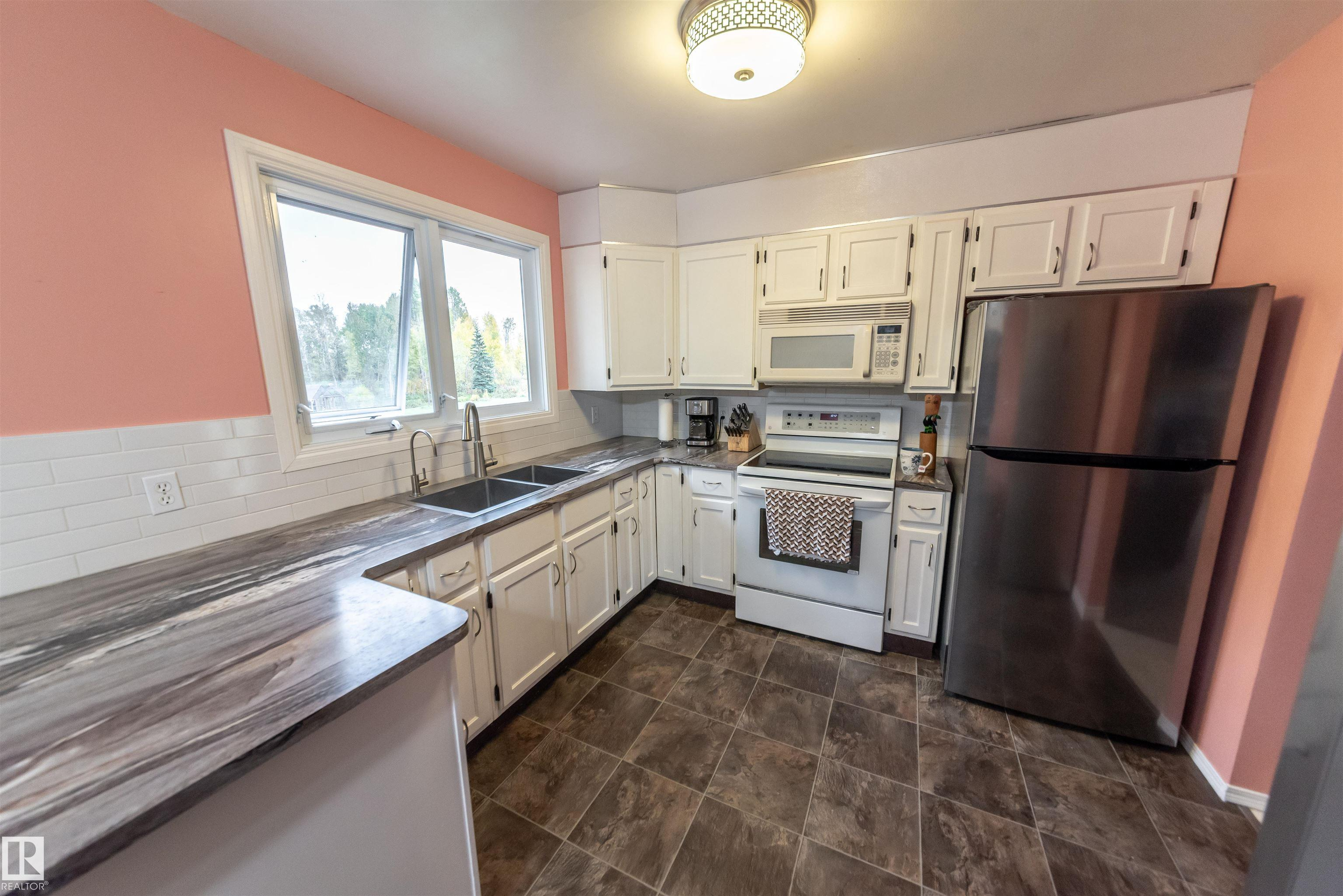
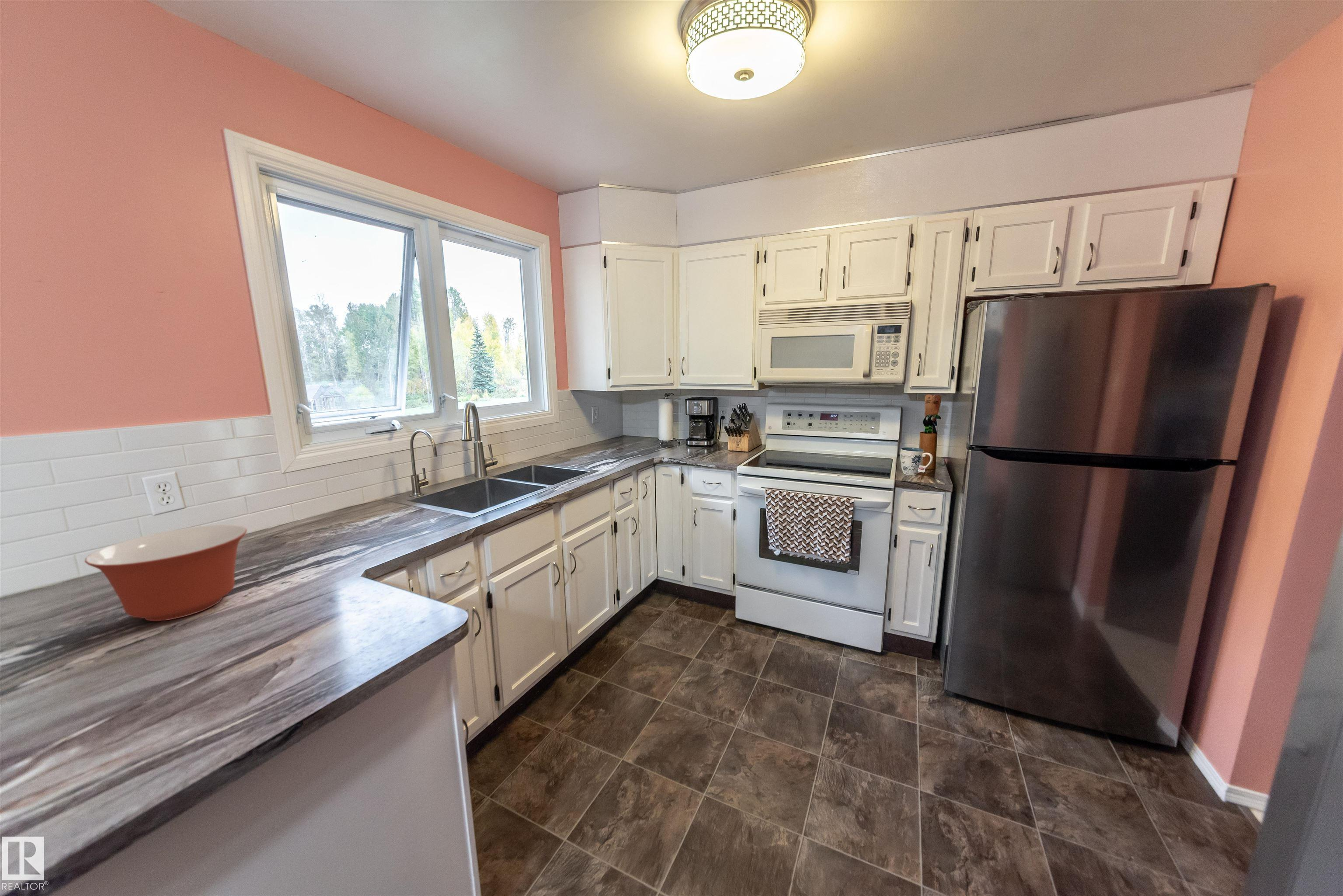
+ mixing bowl [84,524,247,622]
